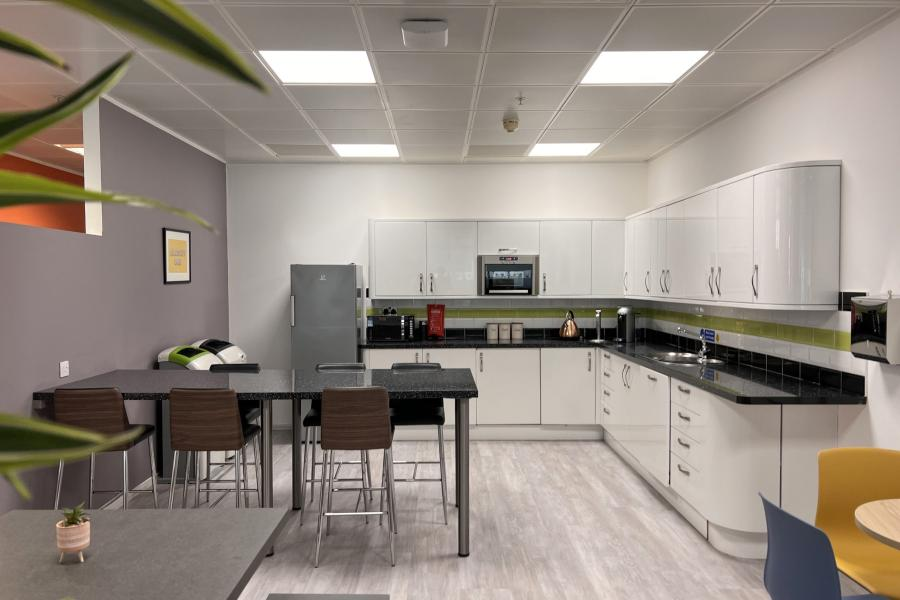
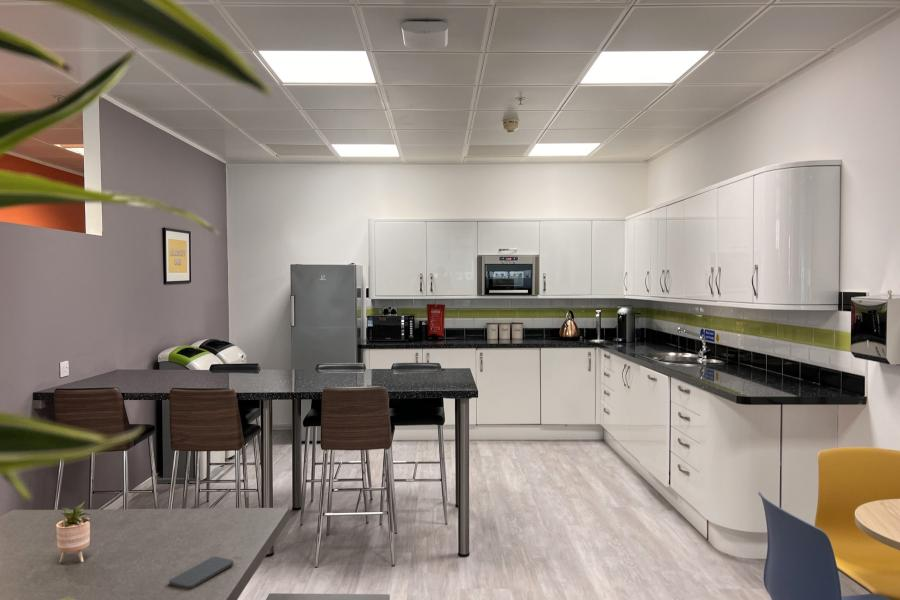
+ smartphone [168,556,235,590]
